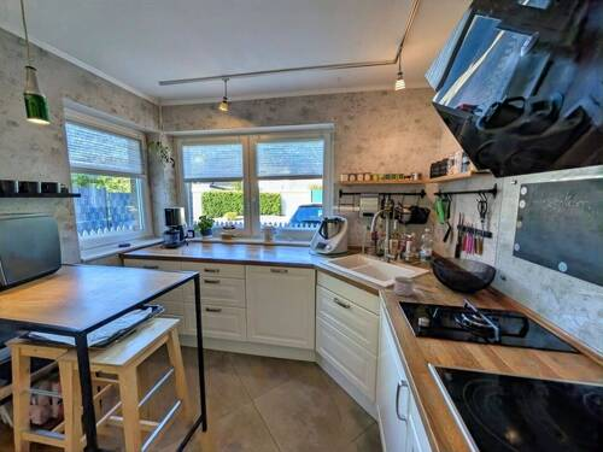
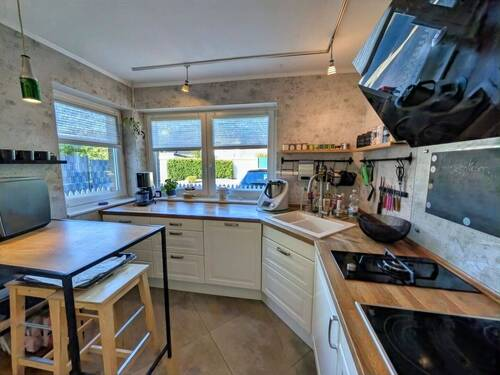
- mug [393,276,415,298]
